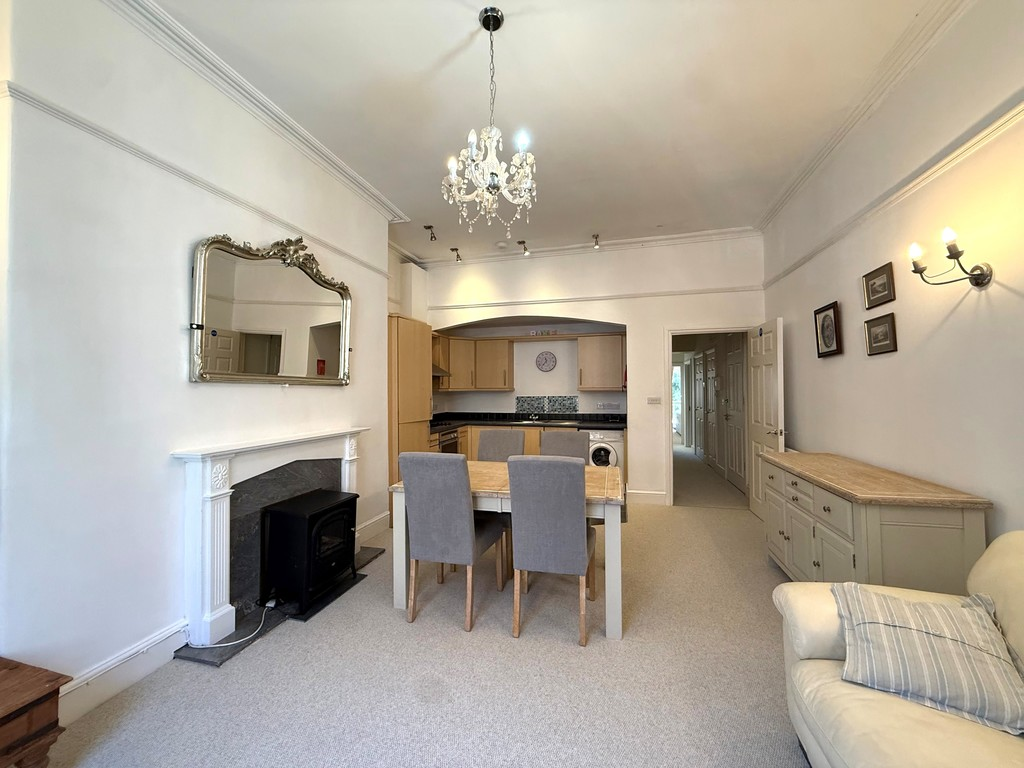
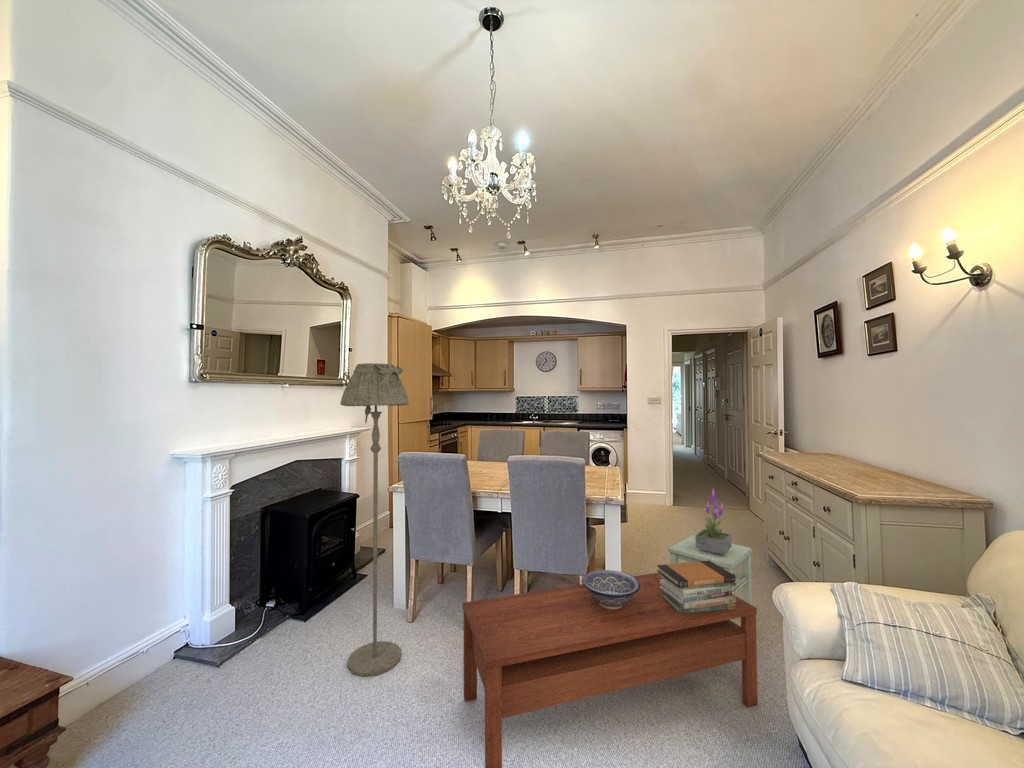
+ decorative bowl [581,569,640,609]
+ potted plant [695,488,732,556]
+ book stack [656,561,736,614]
+ stool [668,534,753,622]
+ coffee table [462,572,759,768]
+ floor lamp [339,362,410,677]
